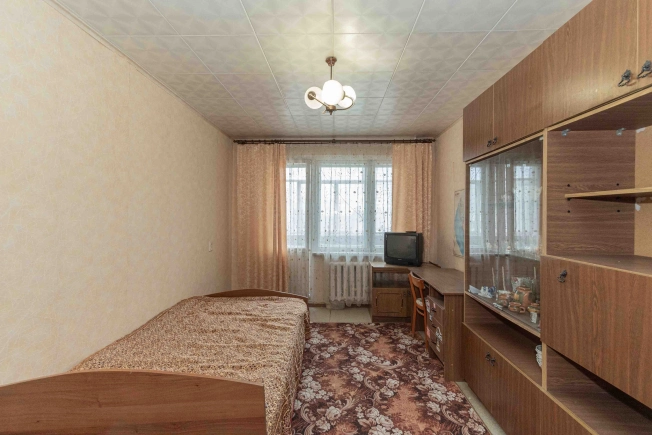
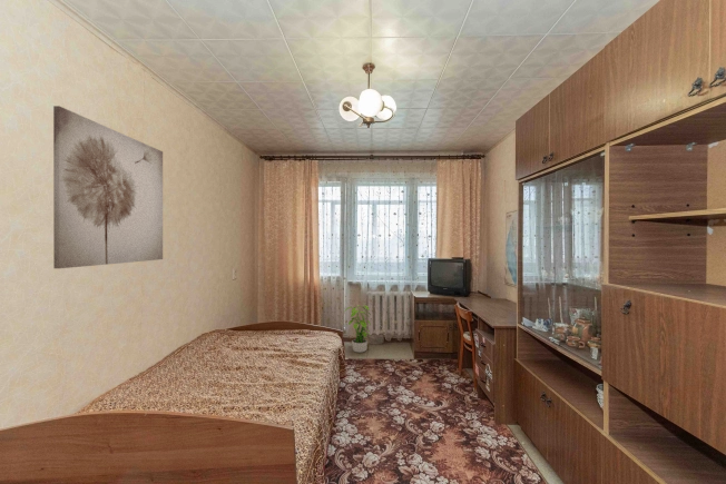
+ potted plant [342,304,372,354]
+ wall art [52,105,164,269]
